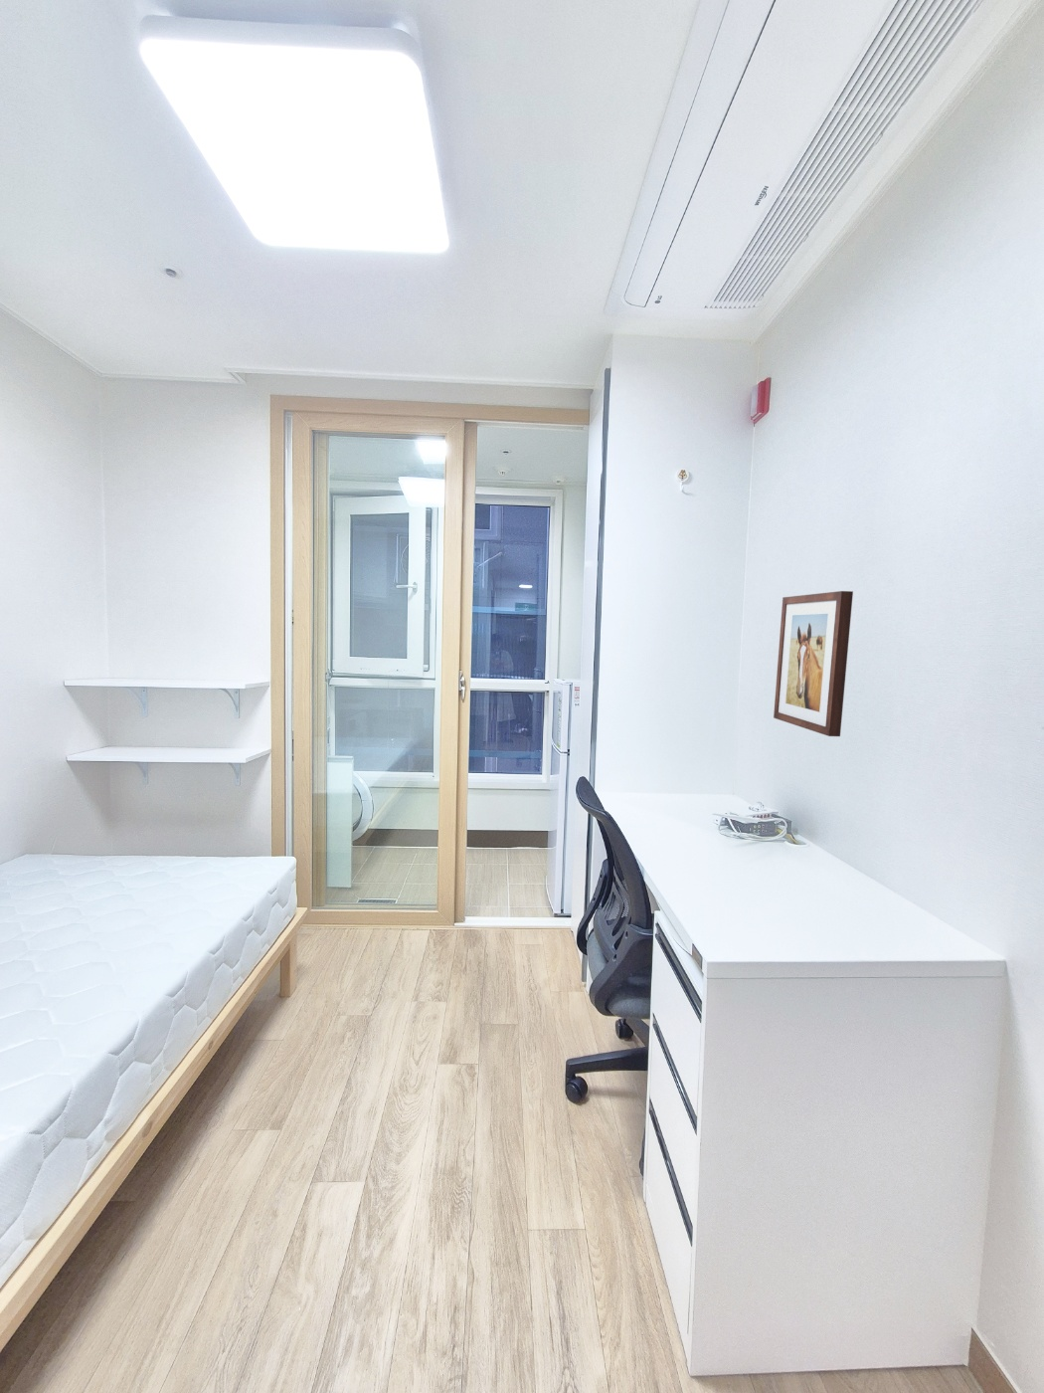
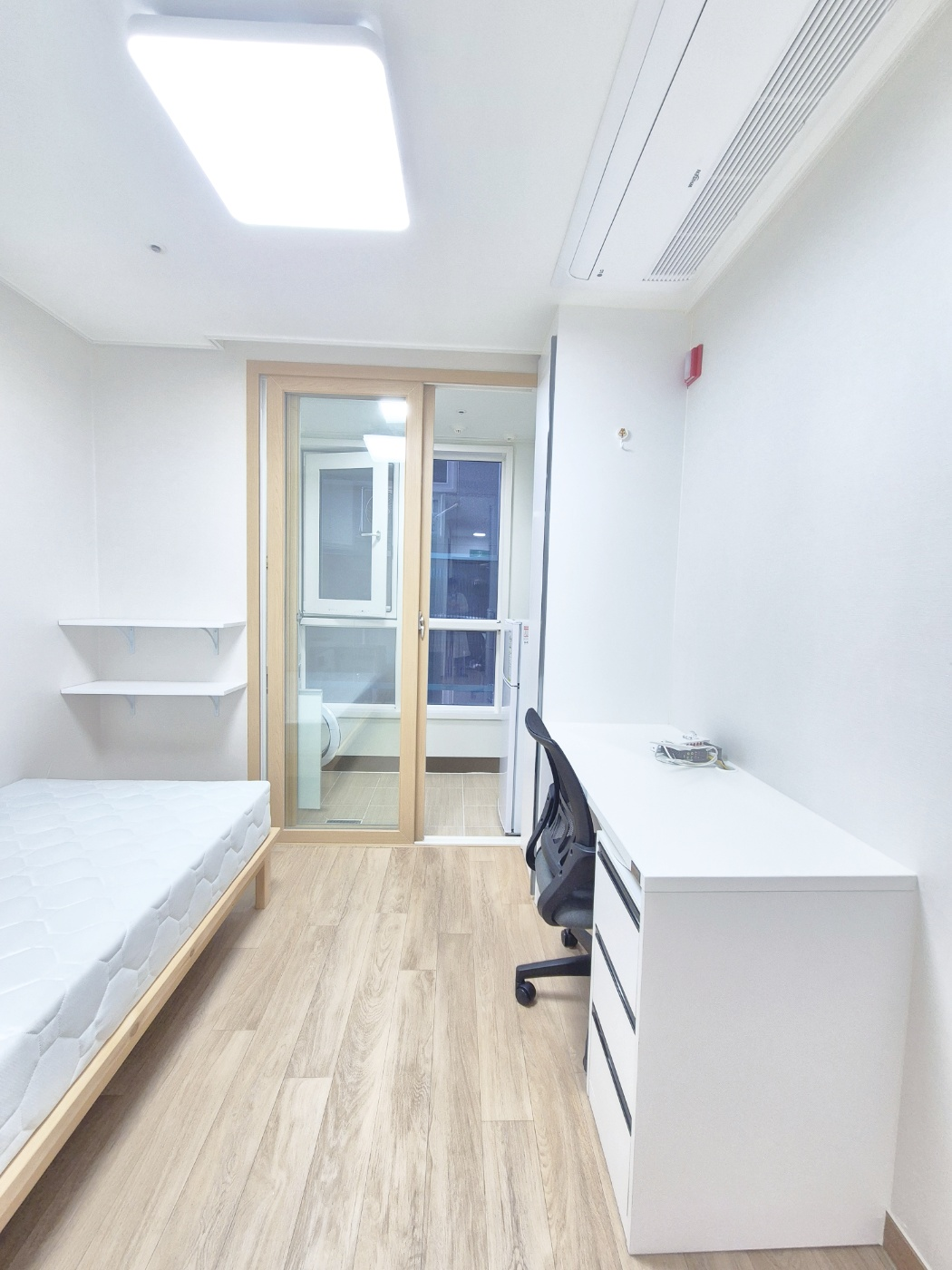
- wall art [772,590,854,737]
